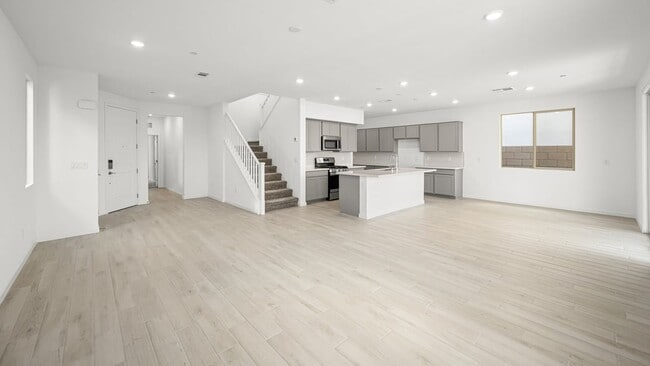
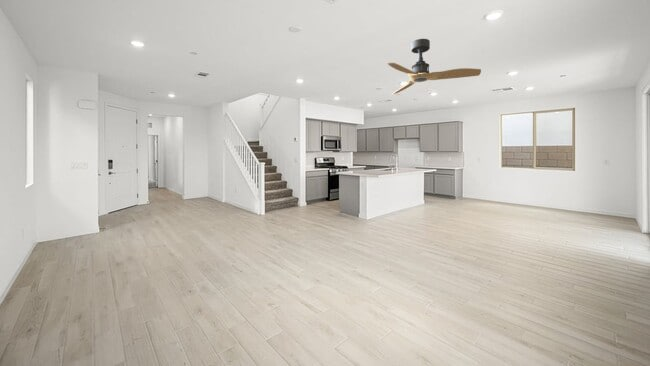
+ ceiling fan [386,38,482,95]
